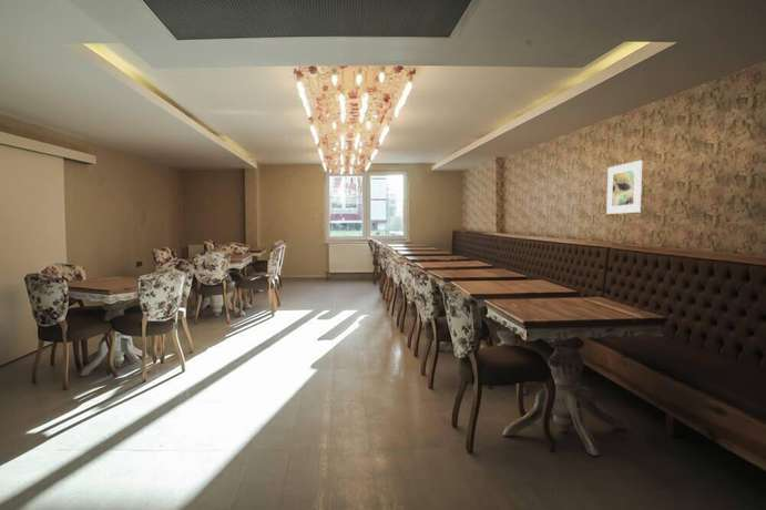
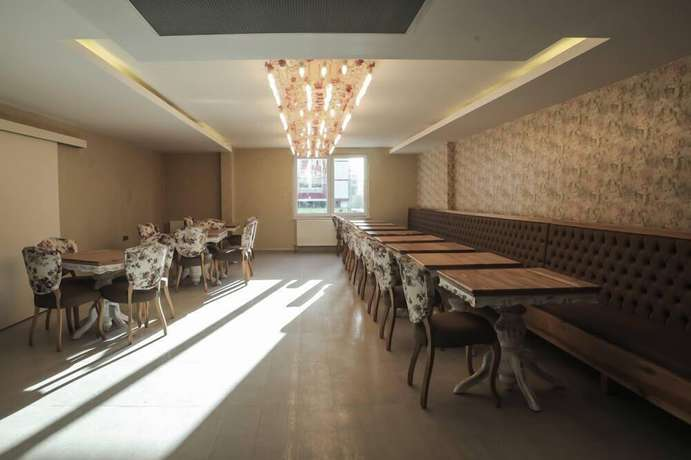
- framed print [605,160,643,215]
